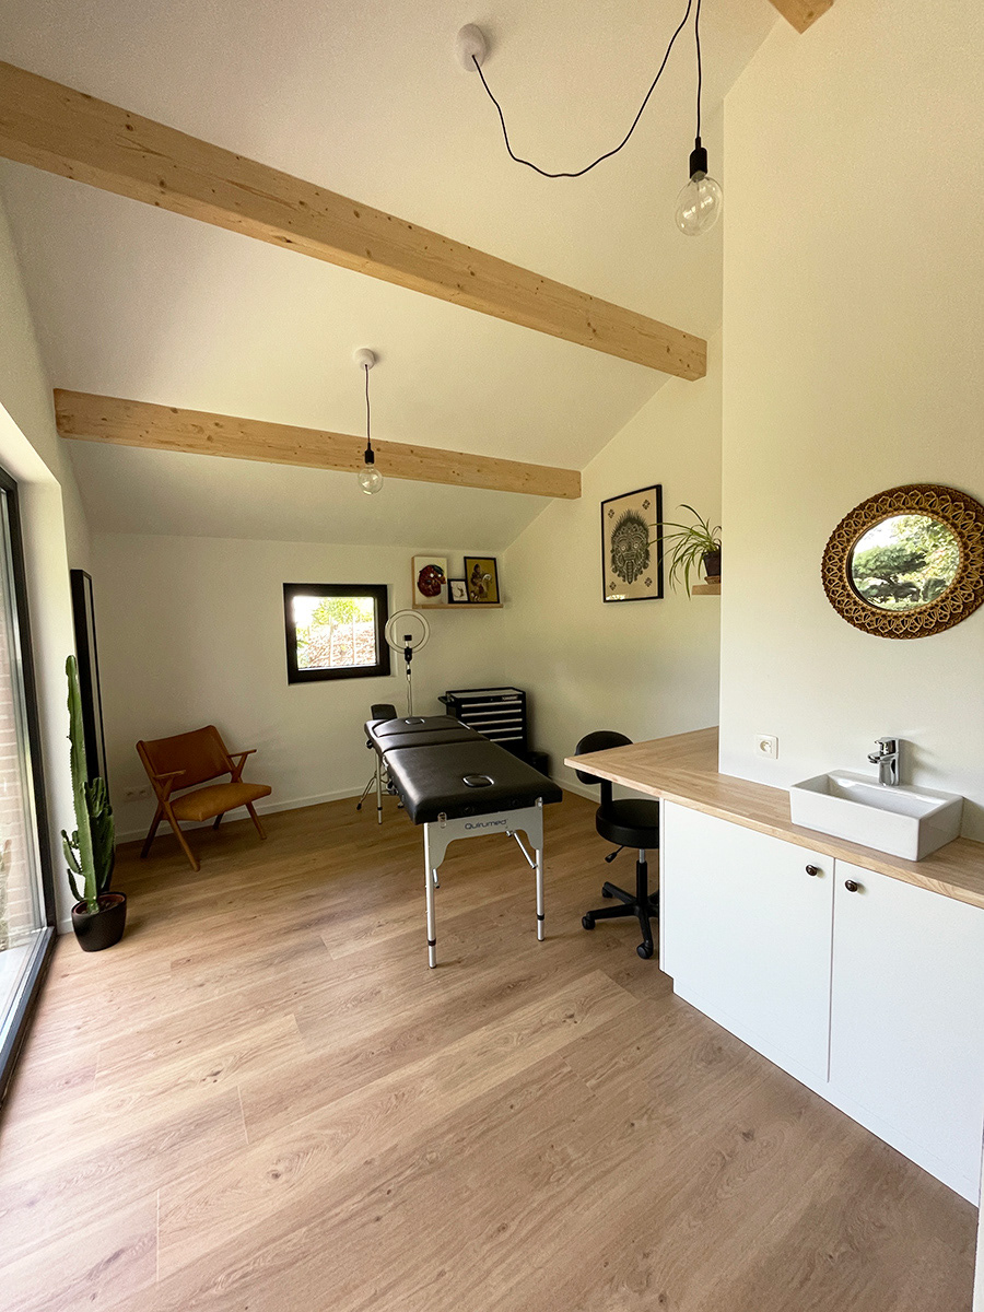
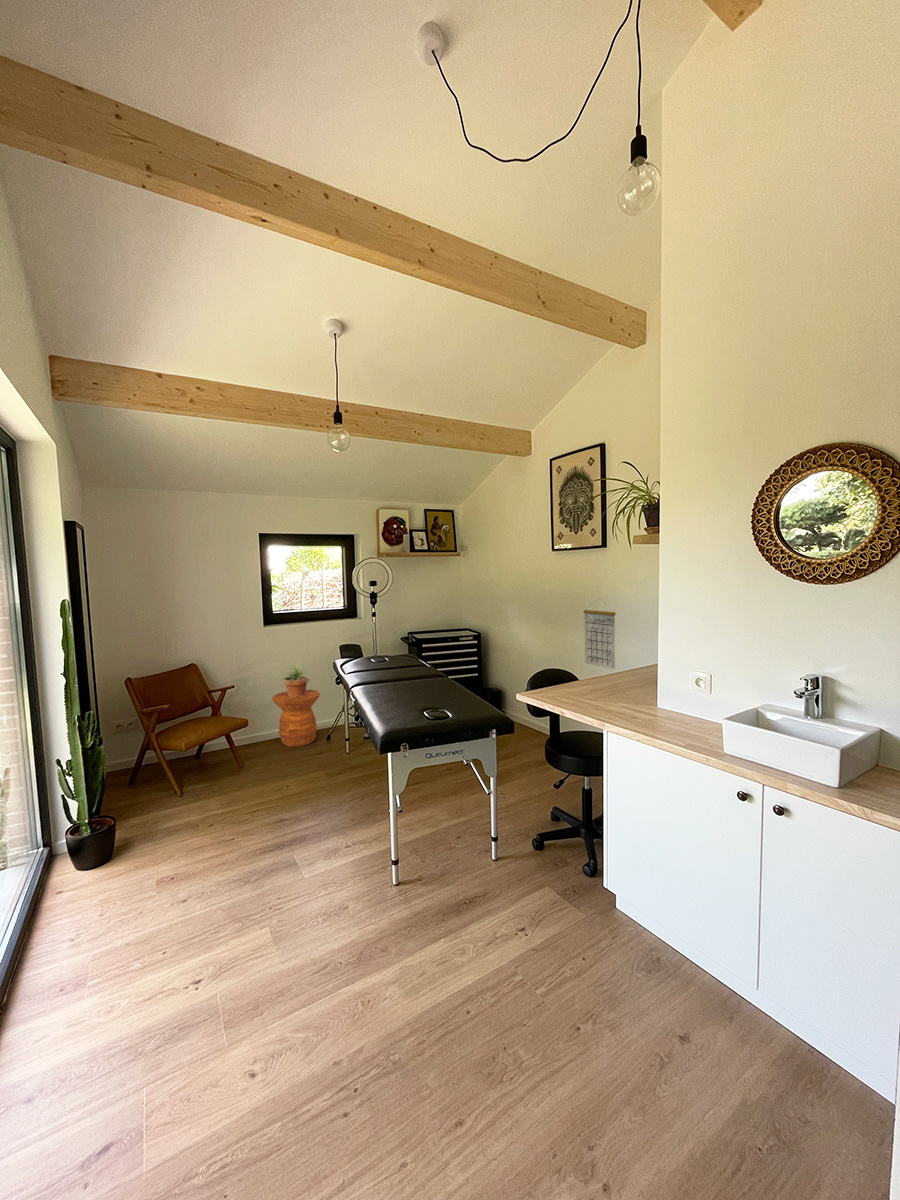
+ calendar [583,597,617,670]
+ potted plant [281,662,313,697]
+ side table [271,689,321,748]
